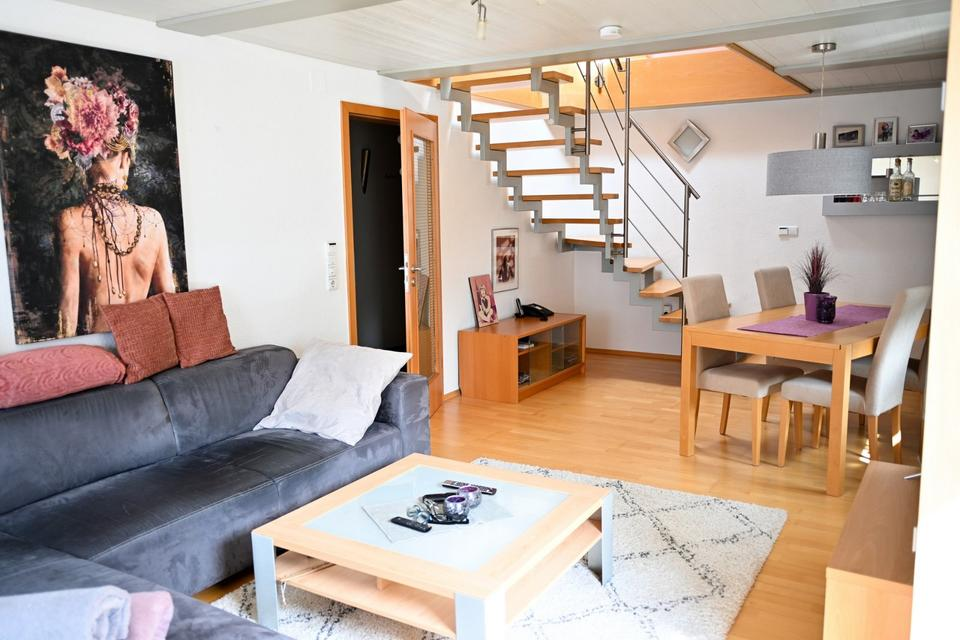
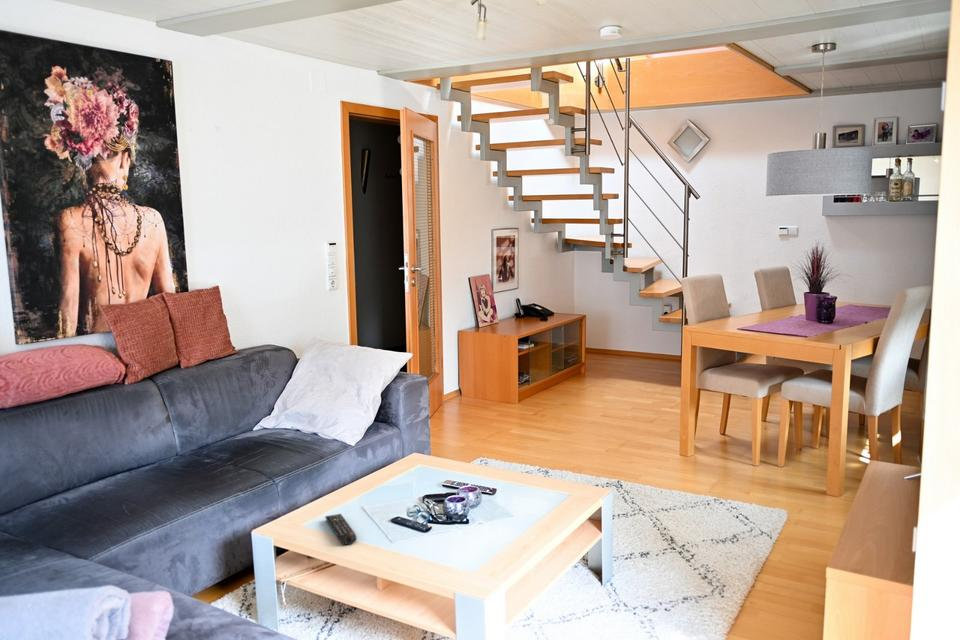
+ remote control [324,513,357,546]
